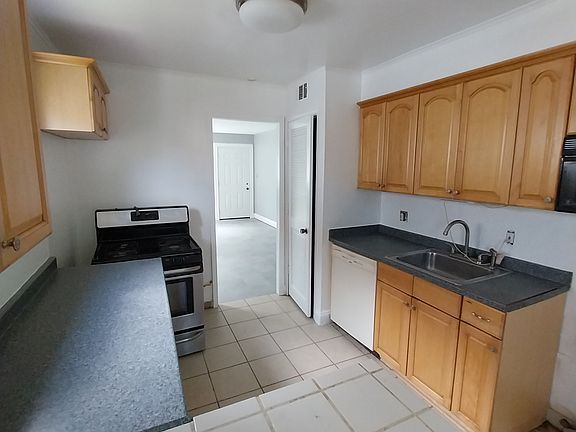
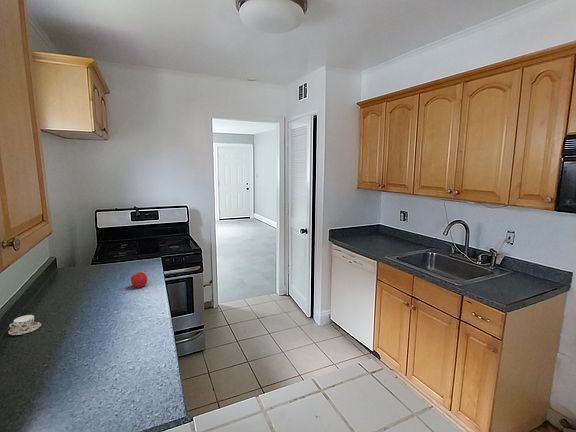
+ teacup [7,314,42,336]
+ fruit [130,271,148,289]
